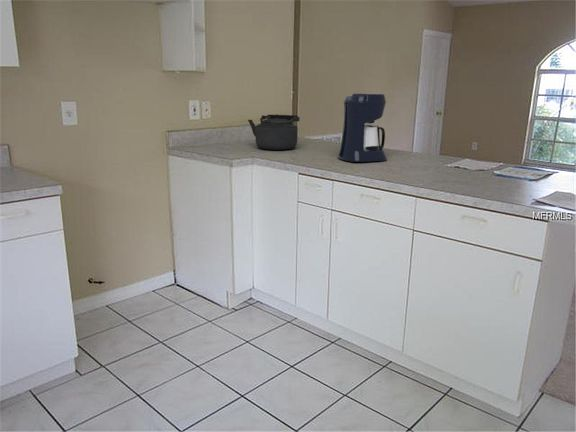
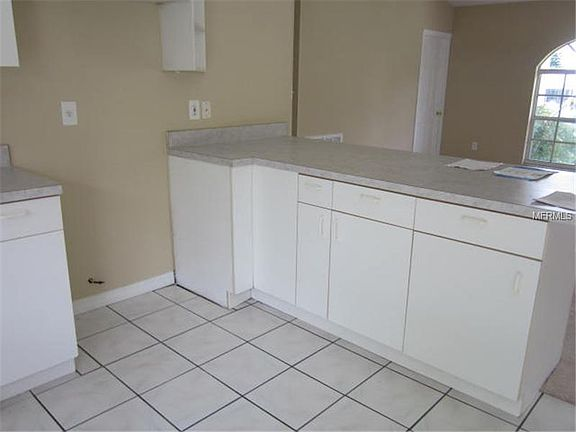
- coffee maker [337,93,388,163]
- kettle [247,113,300,151]
